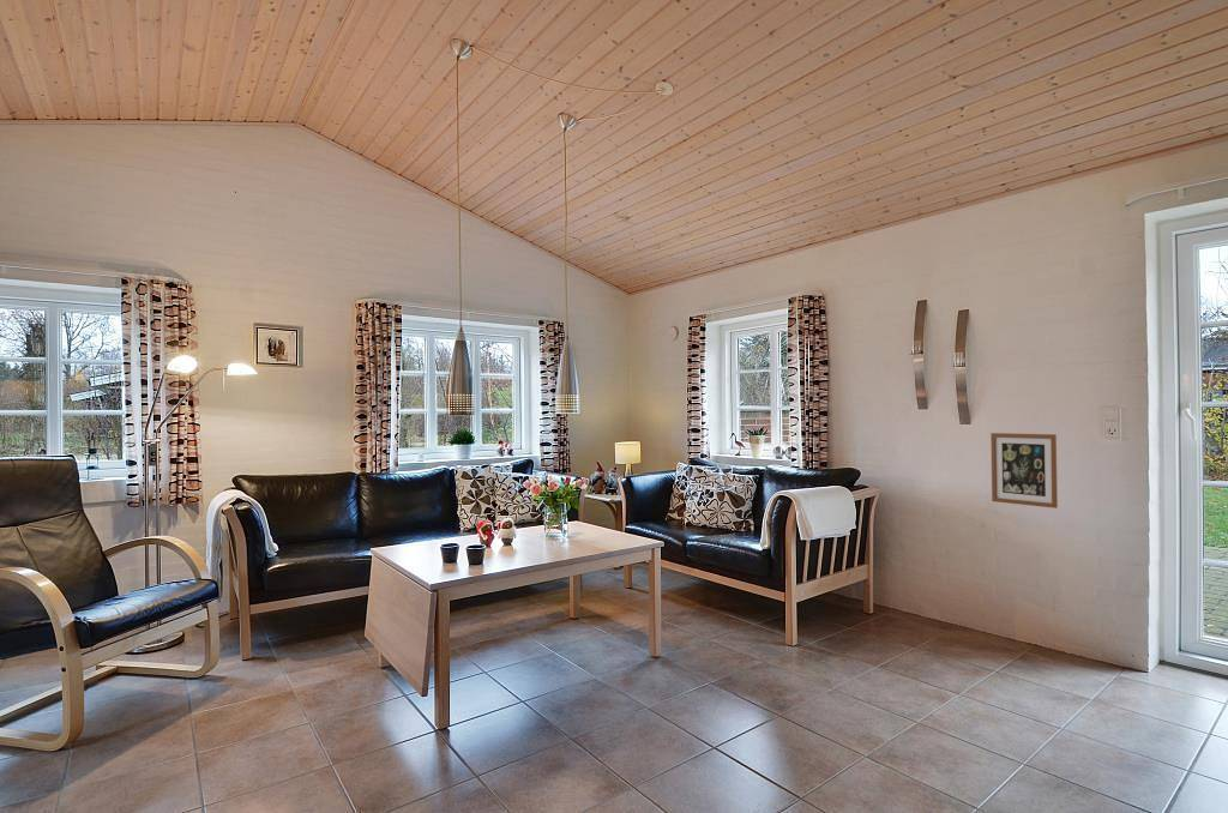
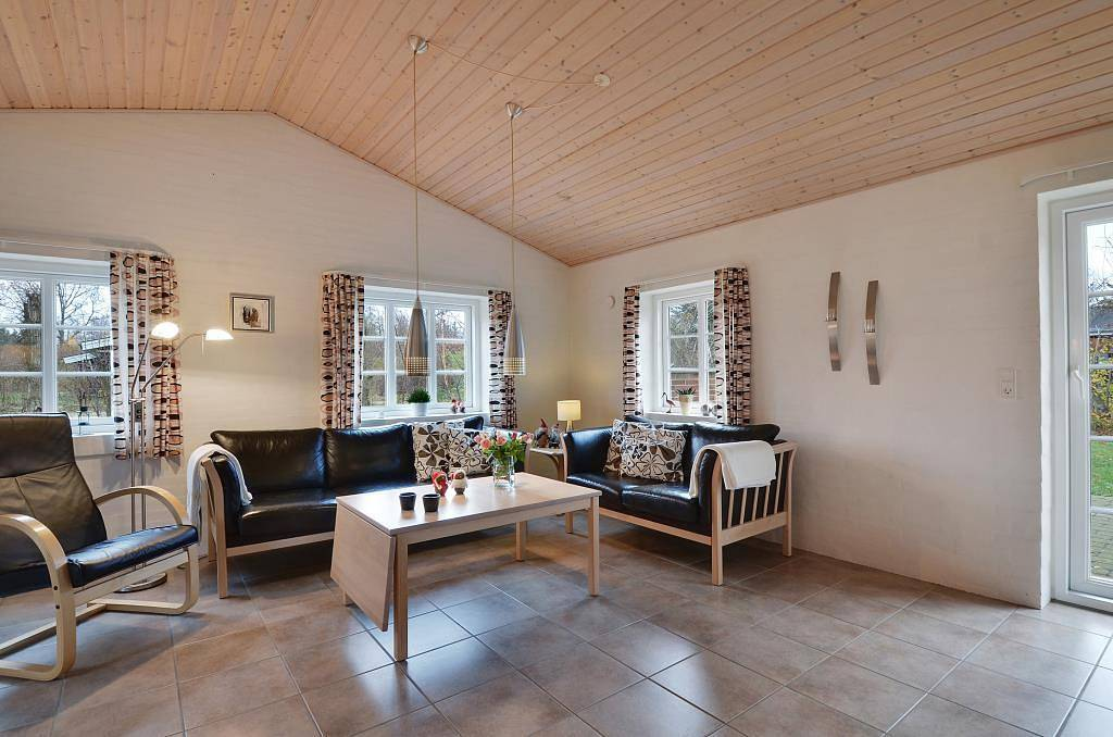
- wall art [989,432,1059,510]
